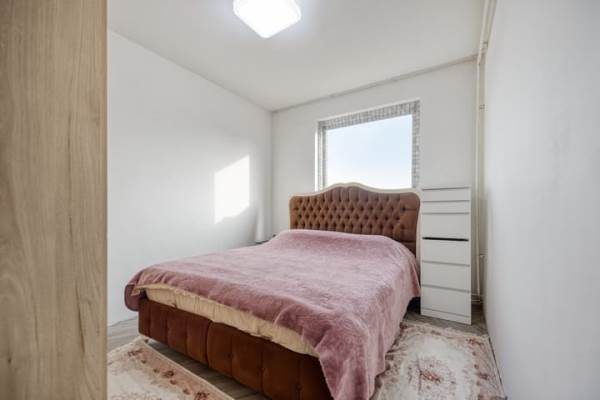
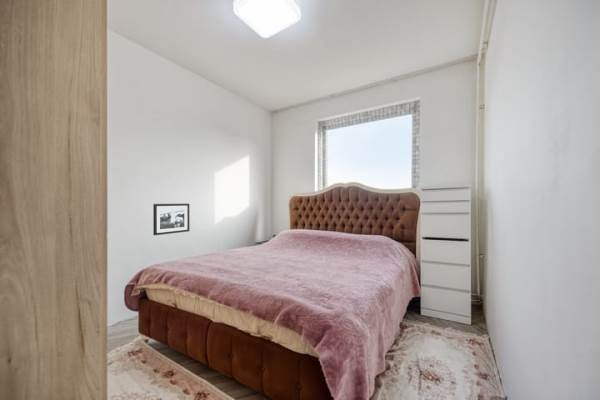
+ picture frame [152,203,190,236]
